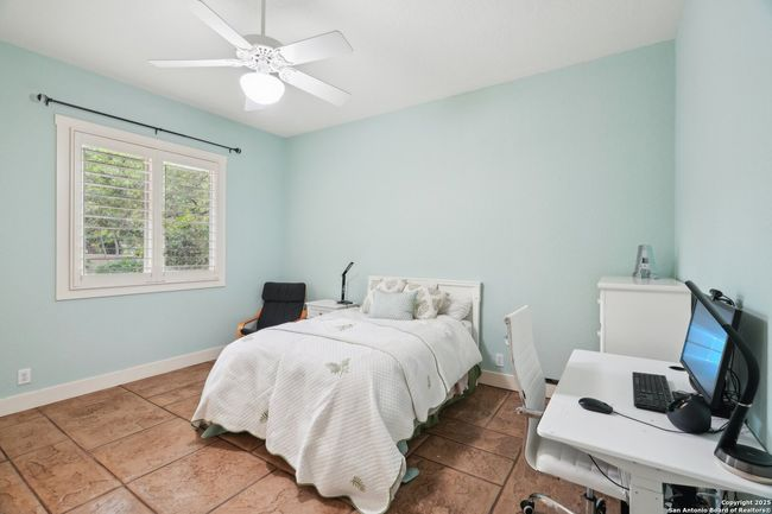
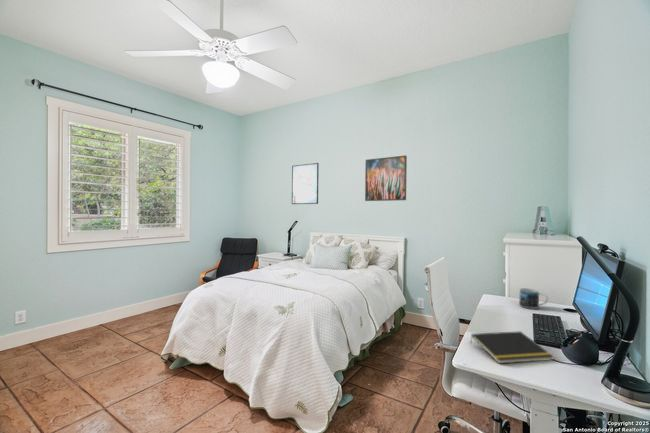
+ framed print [364,154,408,202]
+ notepad [469,330,555,364]
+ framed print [291,162,320,205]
+ mug [518,287,549,310]
